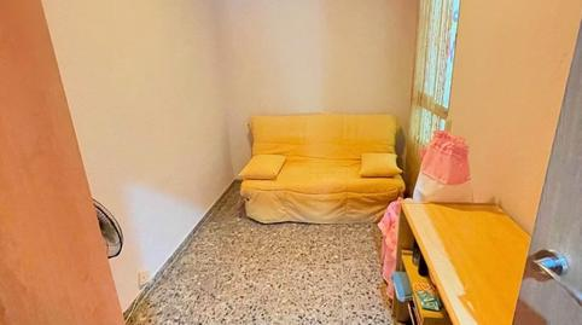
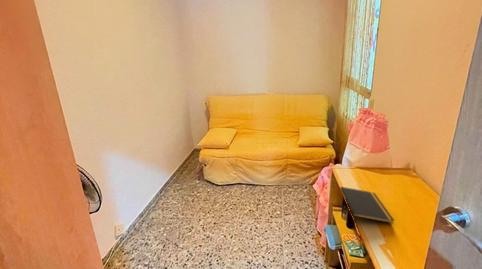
+ notepad [339,186,396,225]
